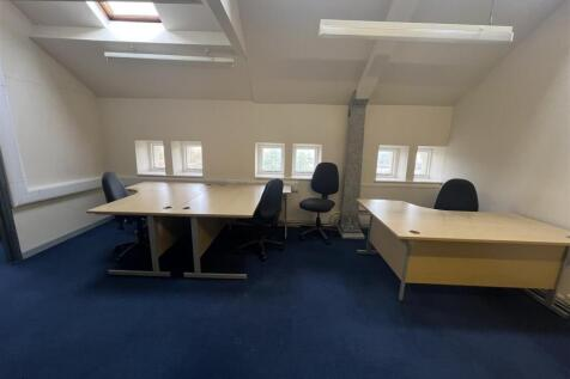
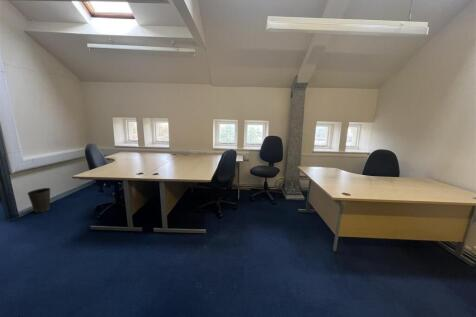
+ waste basket [26,187,51,213]
